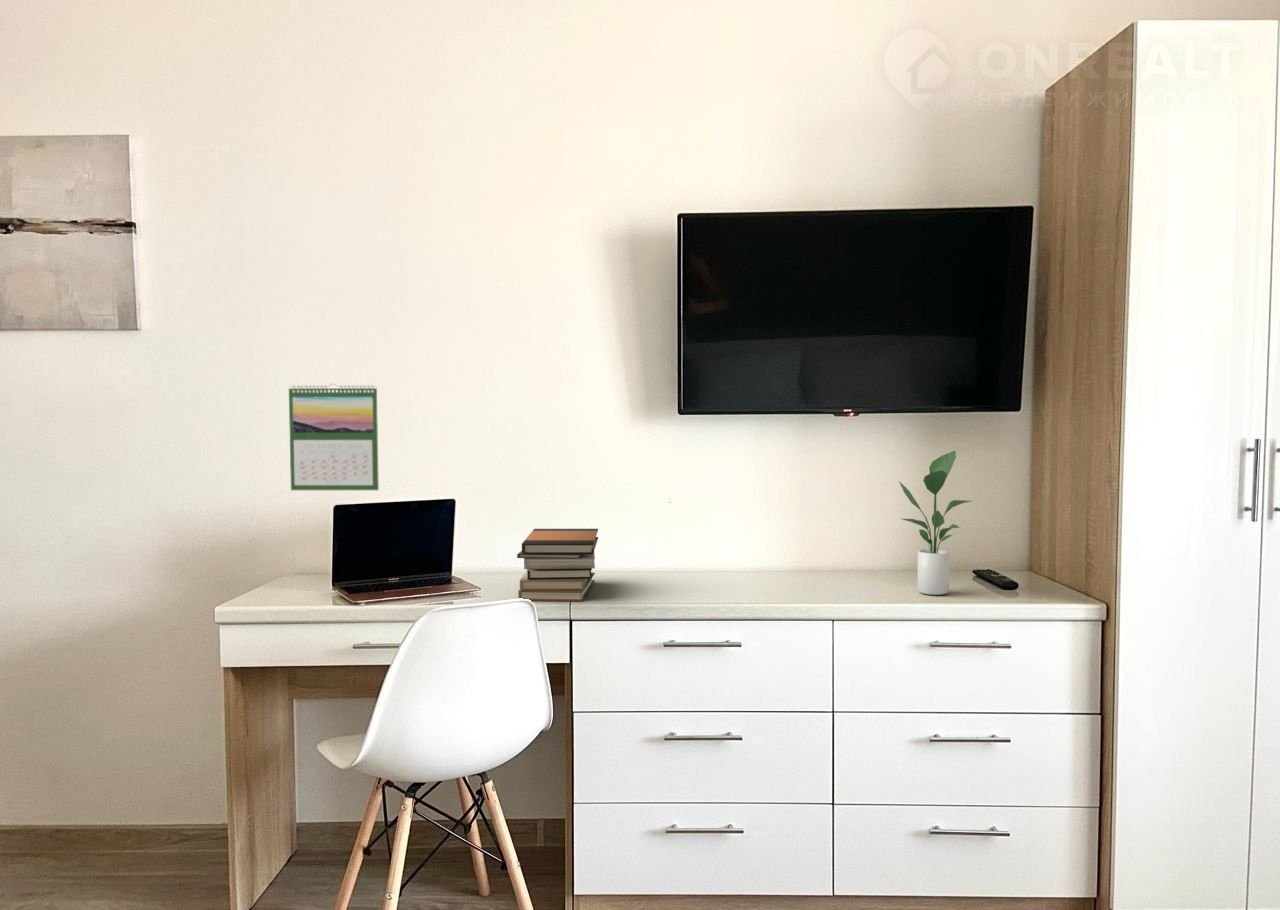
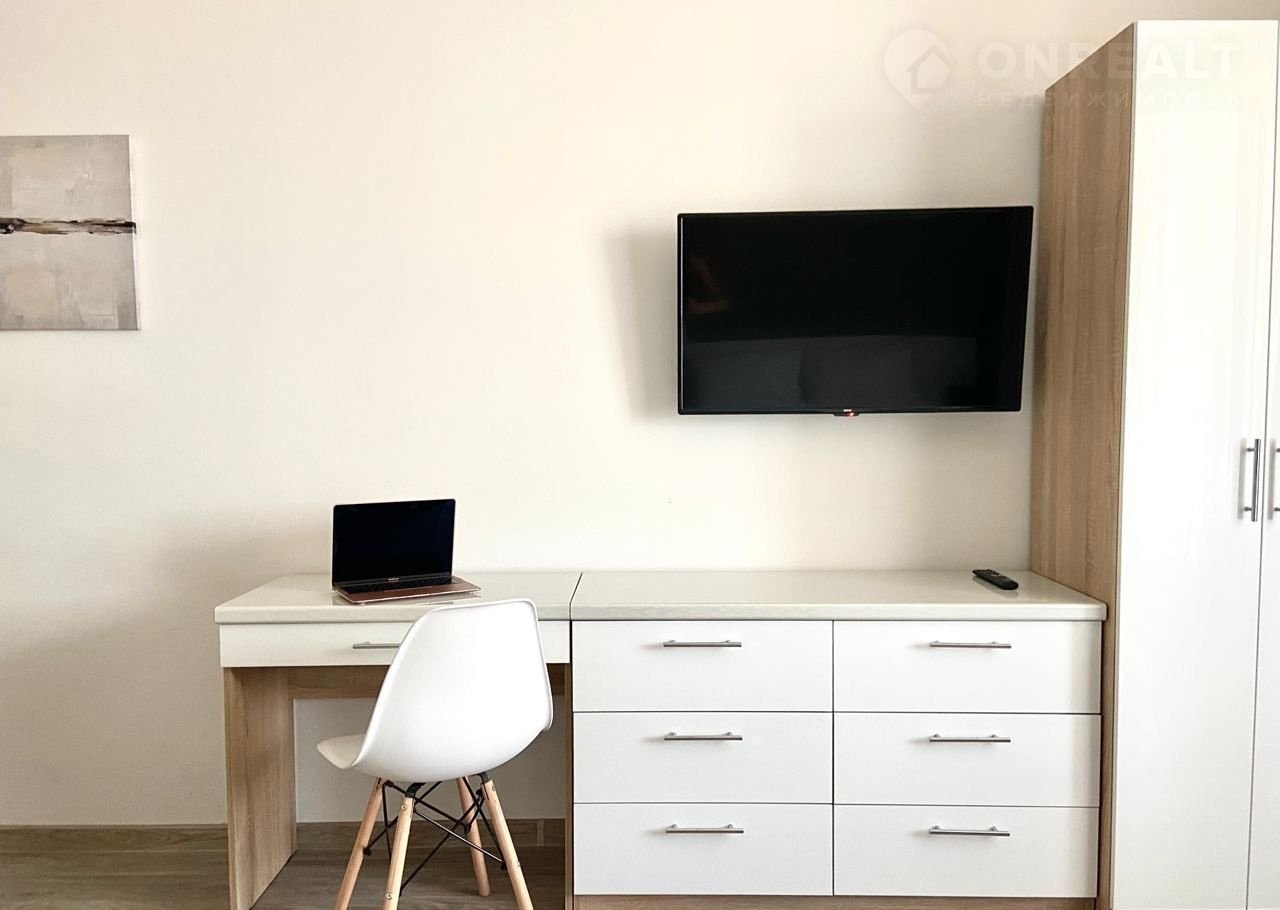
- book stack [516,528,599,602]
- potted plant [898,450,972,596]
- calendar [288,382,380,491]
